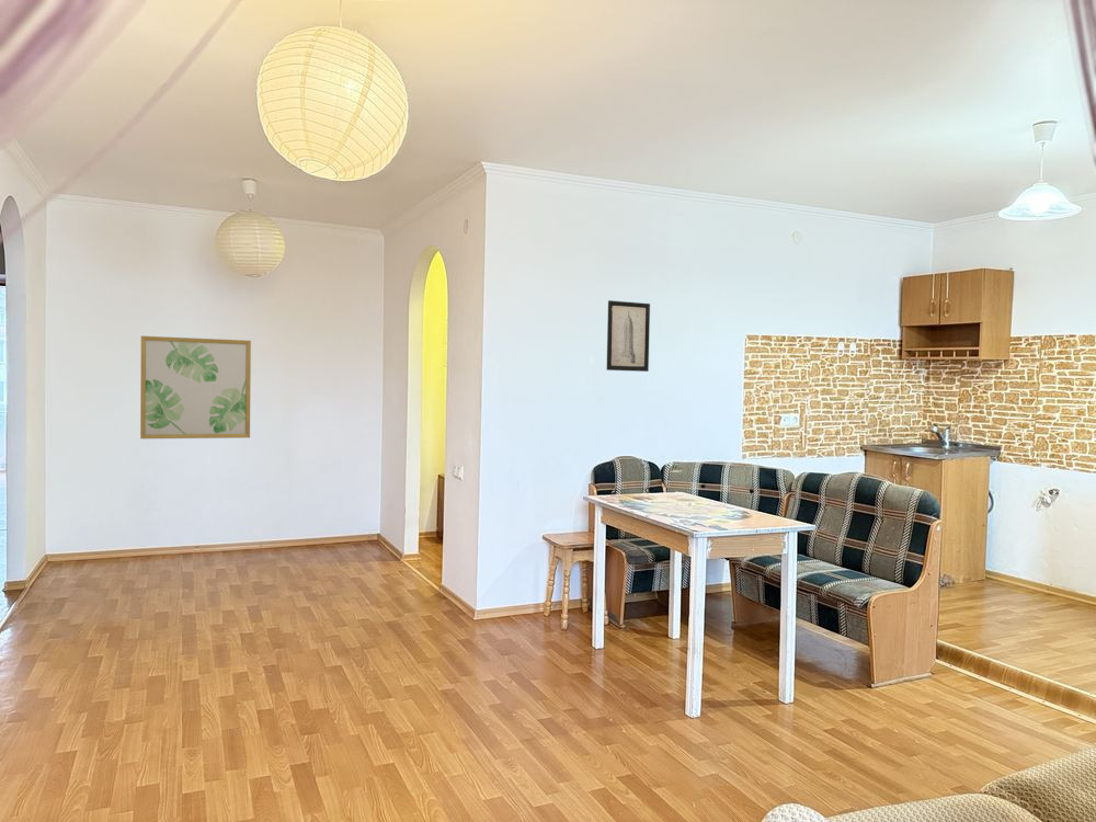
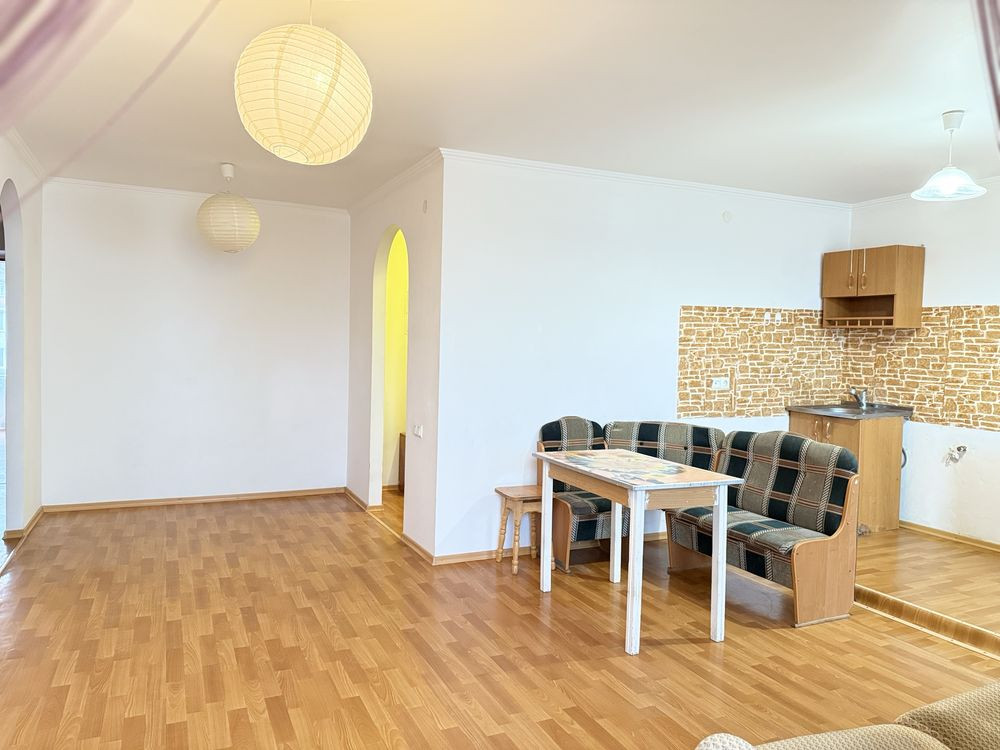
- wall art [139,335,252,439]
- wall art [606,299,651,373]
